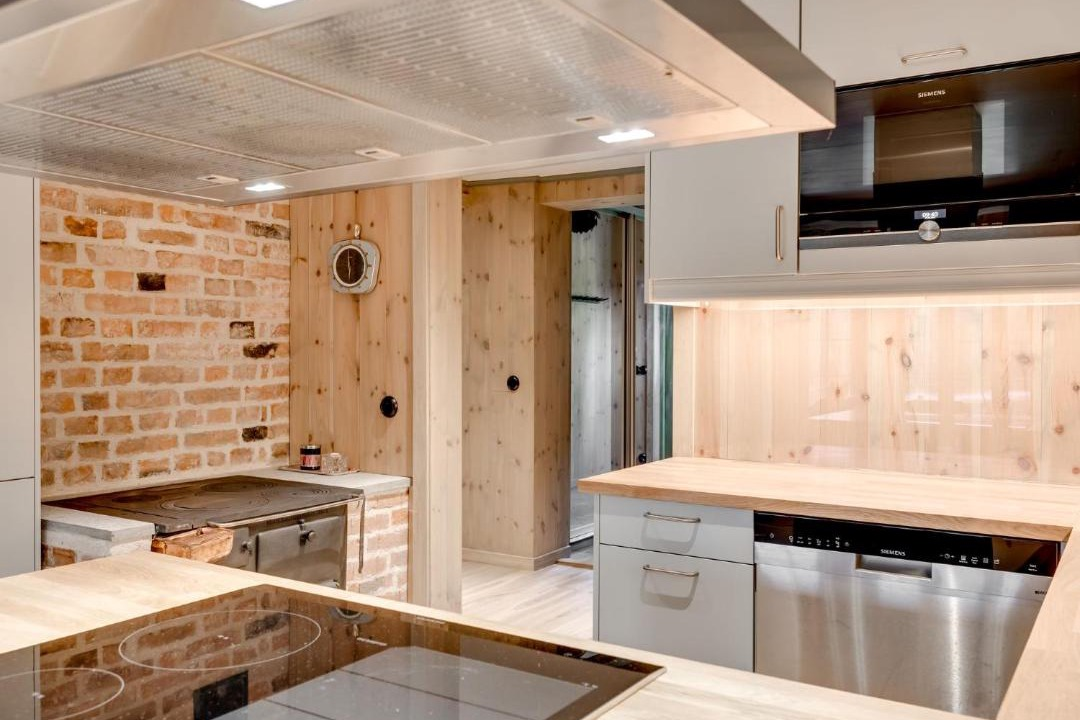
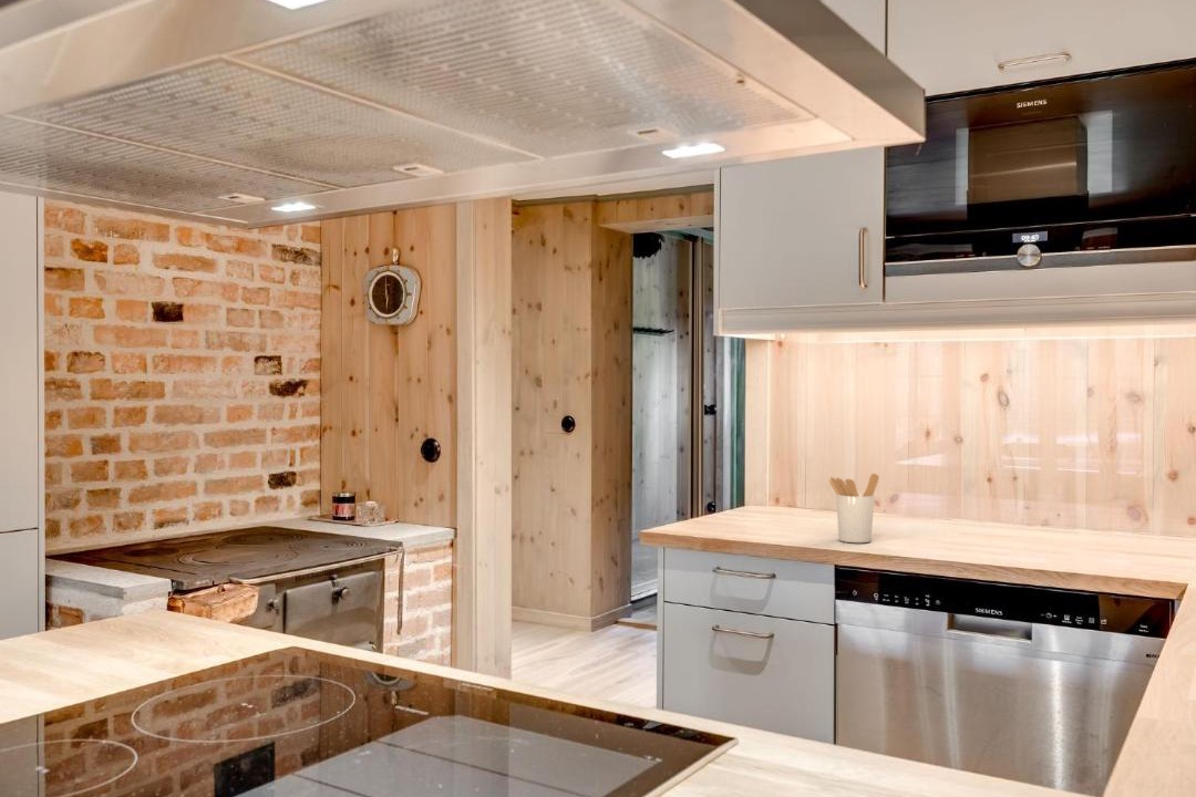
+ utensil holder [827,473,880,544]
